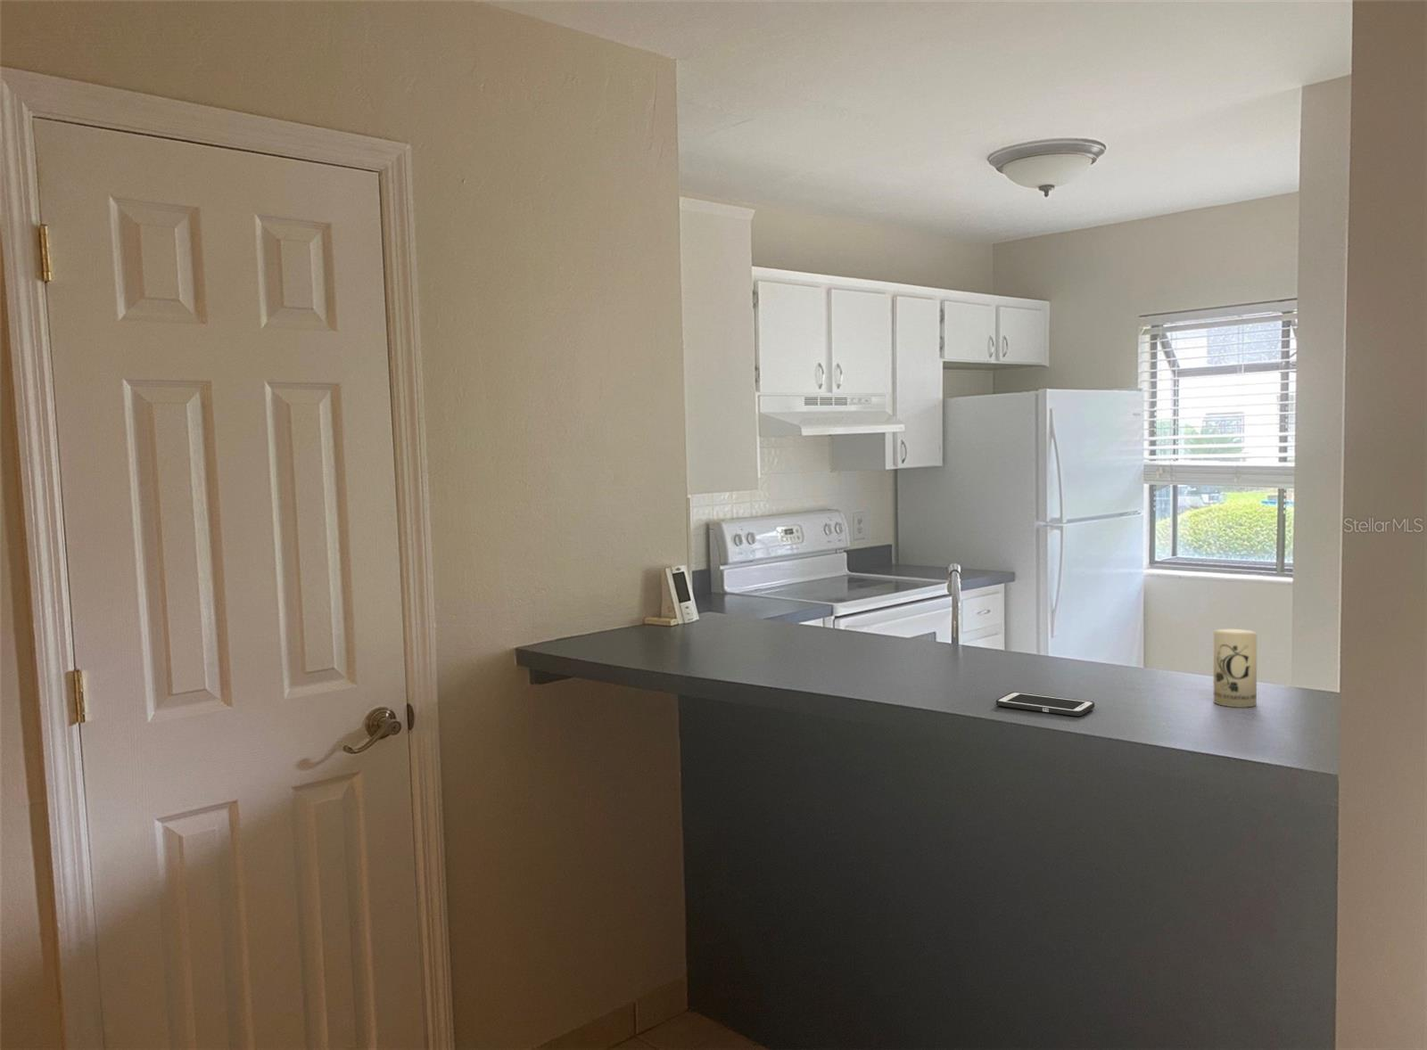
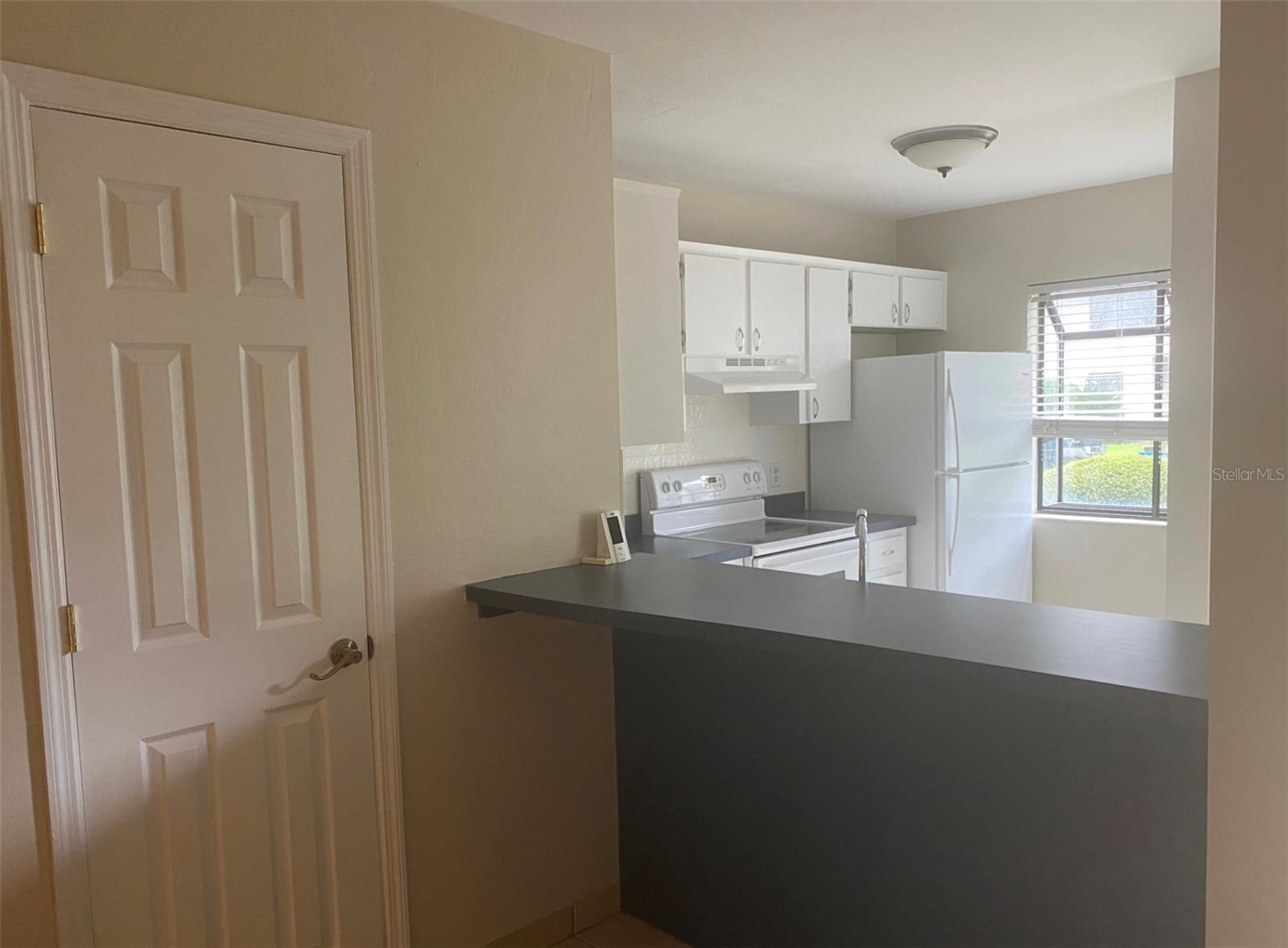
- cell phone [995,691,1096,717]
- candle [1213,628,1257,709]
